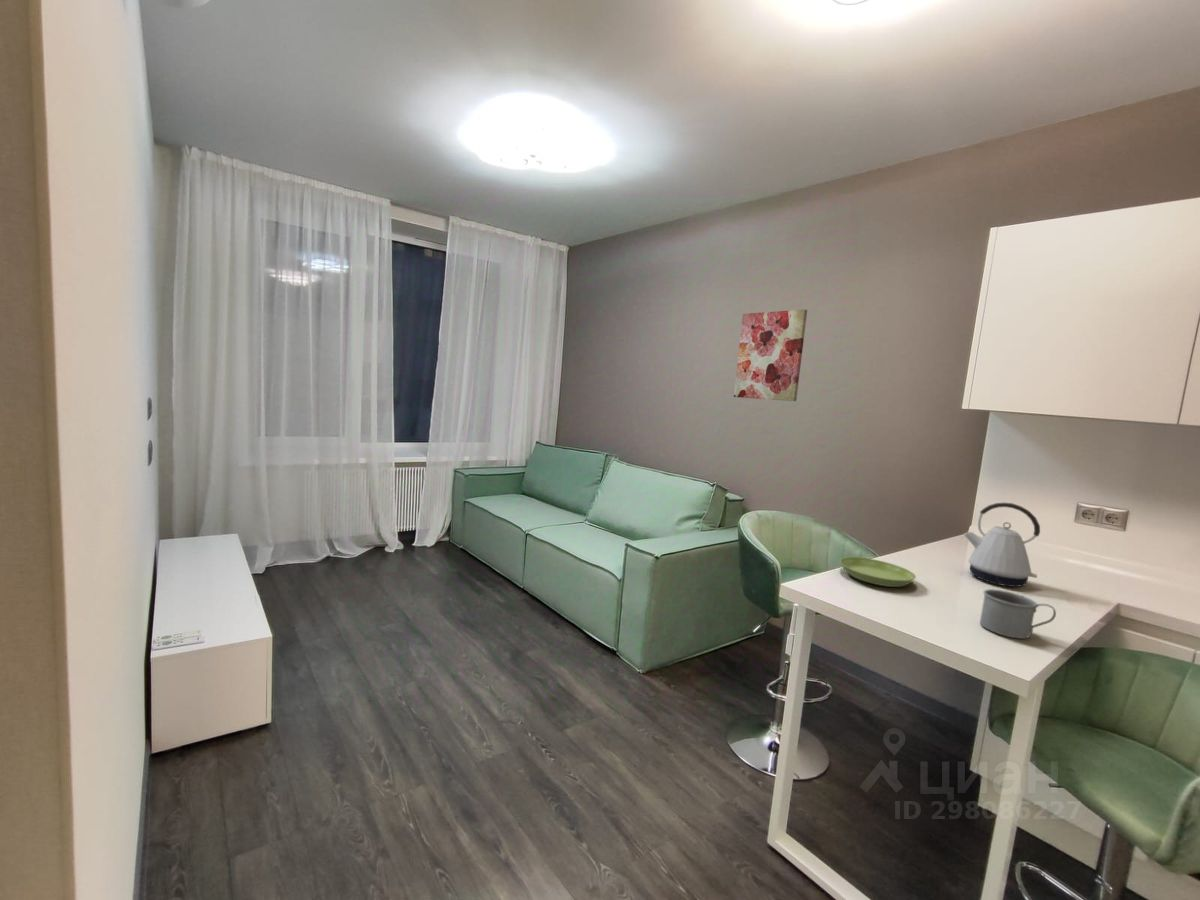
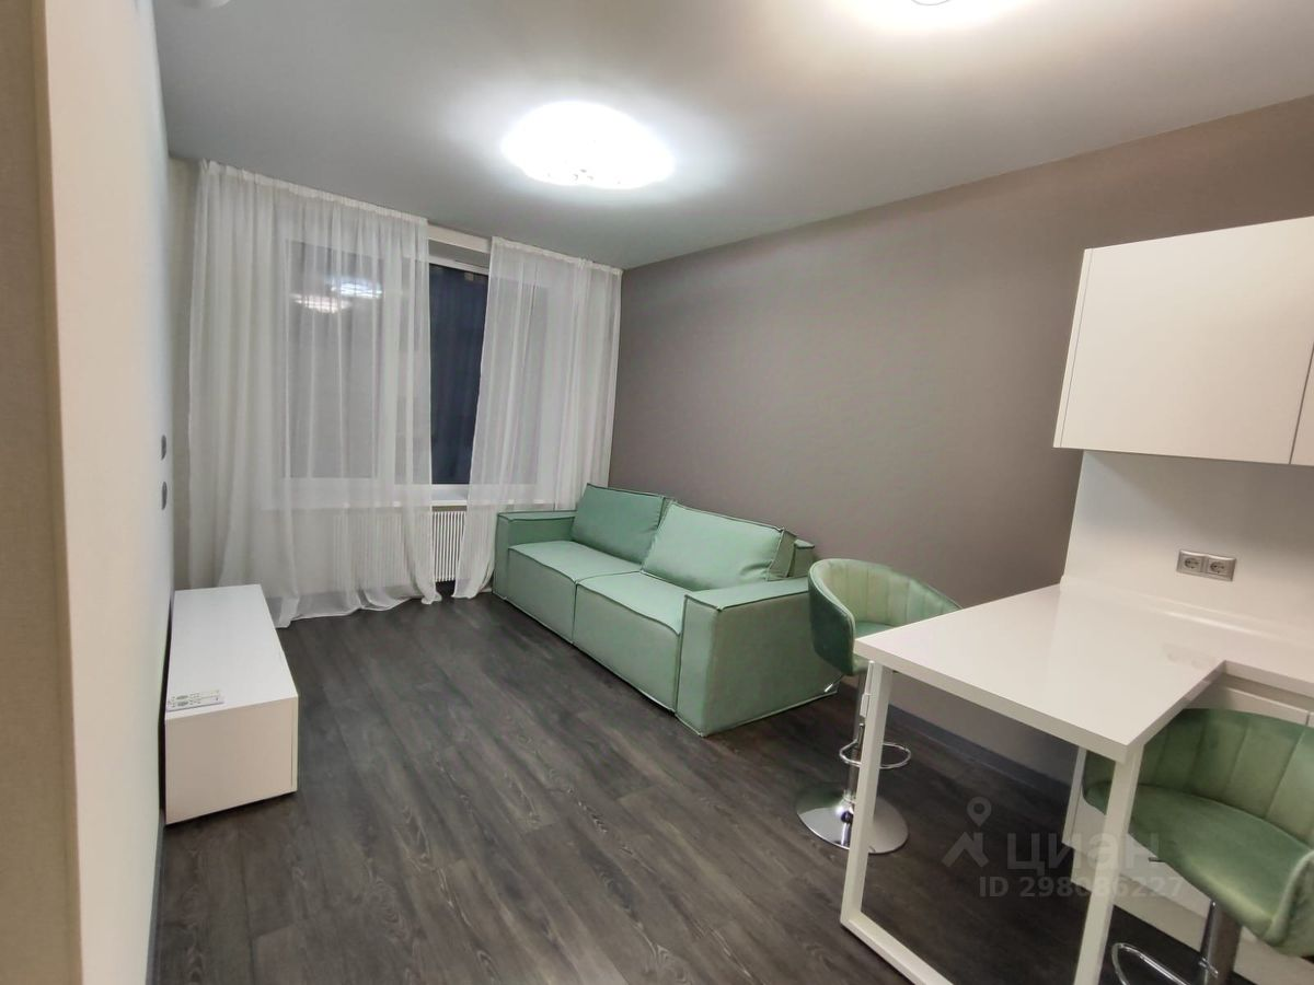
- wall art [733,308,808,402]
- mug [979,588,1057,640]
- kettle [963,502,1041,588]
- saucer [839,556,917,588]
